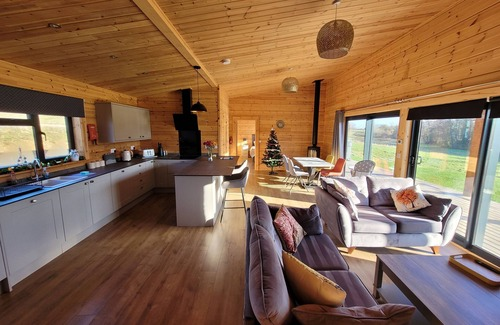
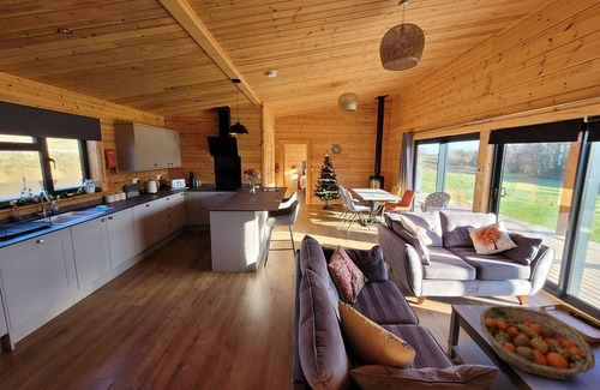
+ fruit basket [479,305,596,382]
